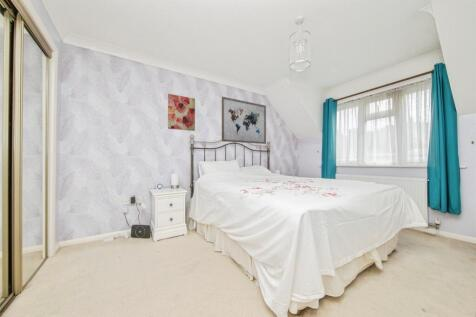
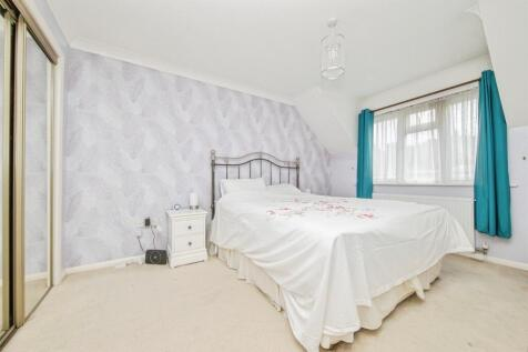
- wall art [167,93,196,132]
- wall art [221,96,267,145]
